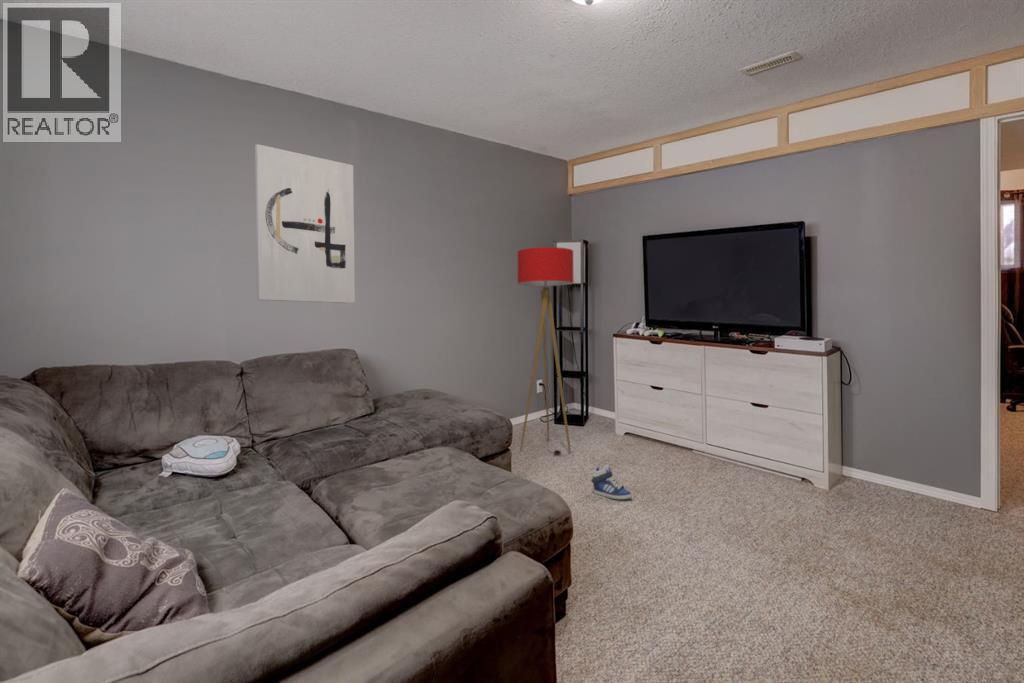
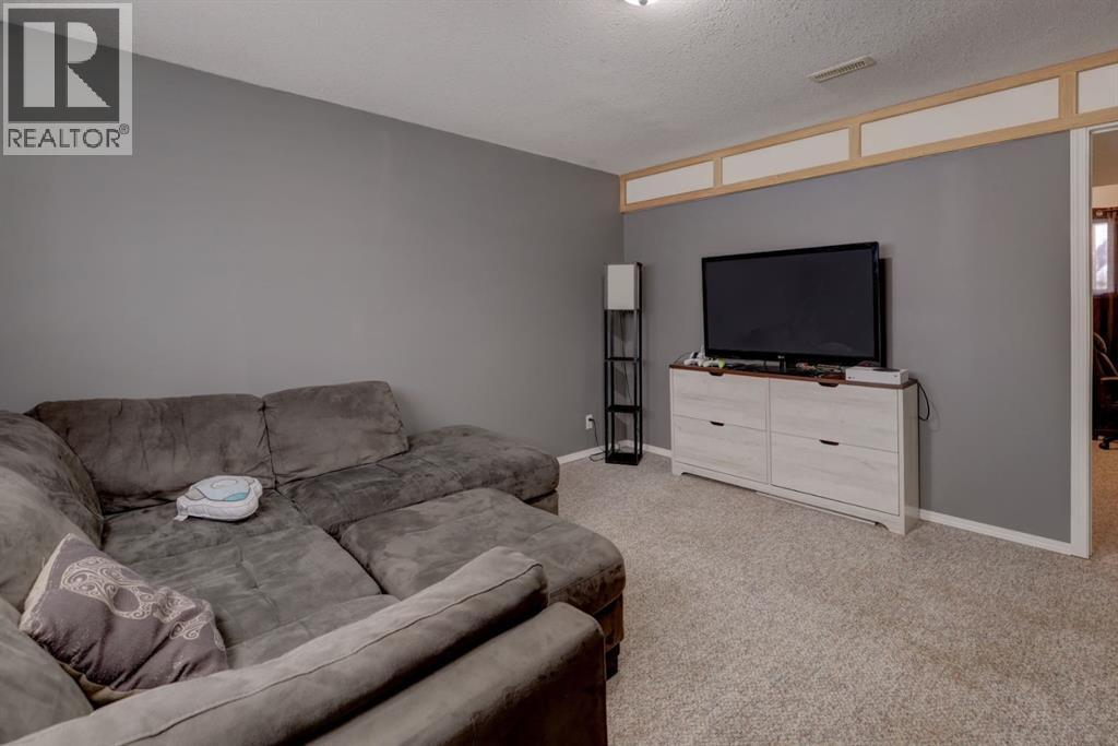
- floor lamp [517,246,574,455]
- wall art [254,143,356,304]
- sneaker [590,464,633,500]
